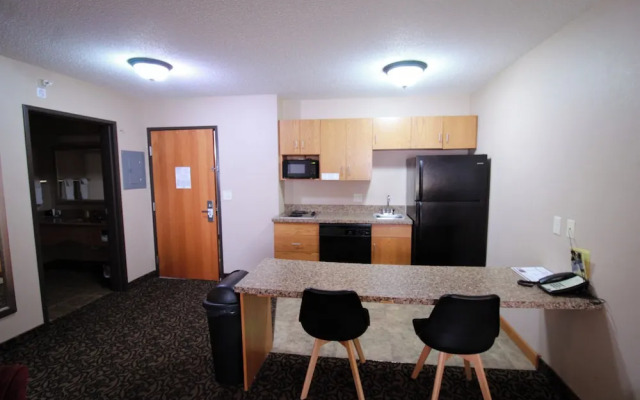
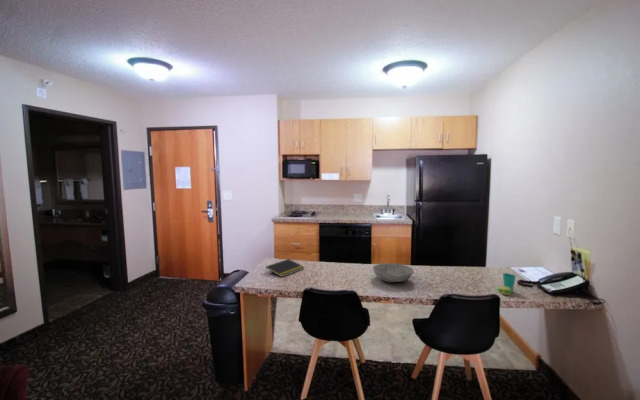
+ cup [497,272,517,296]
+ notepad [264,258,305,278]
+ bowl [372,262,415,283]
